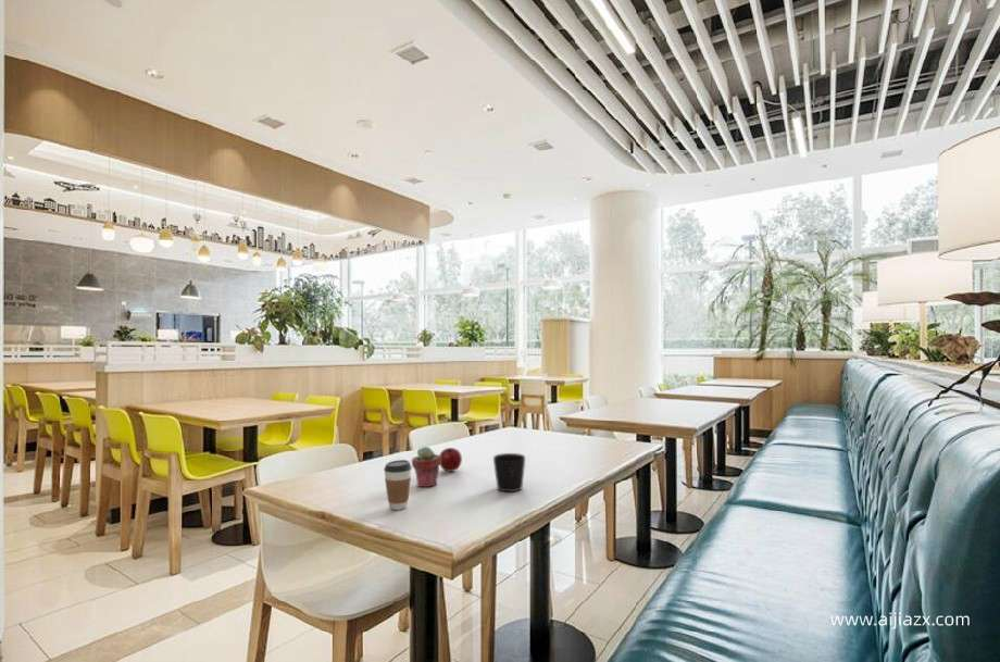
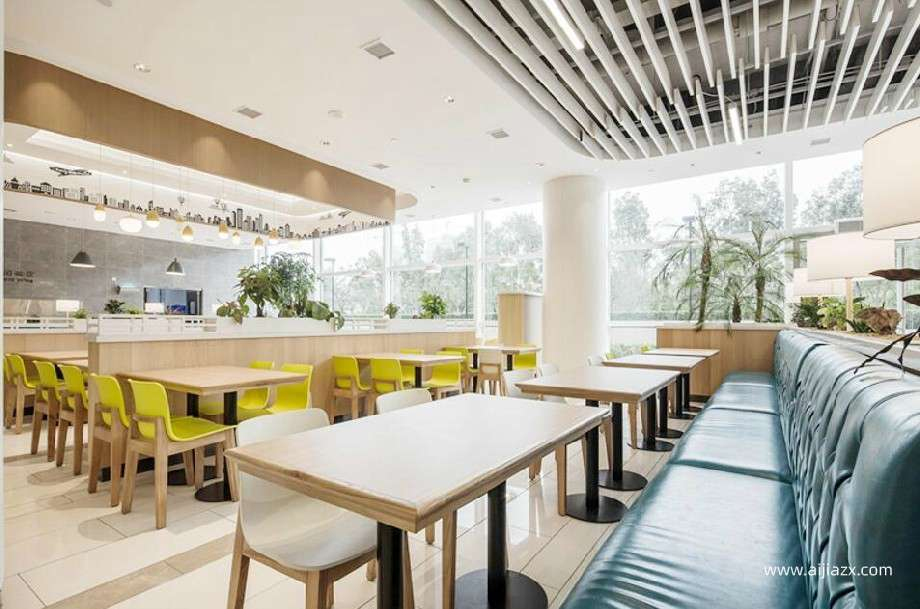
- potted succulent [411,446,440,488]
- cup [492,452,526,492]
- coffee cup [383,459,413,511]
- apple [438,447,463,473]
